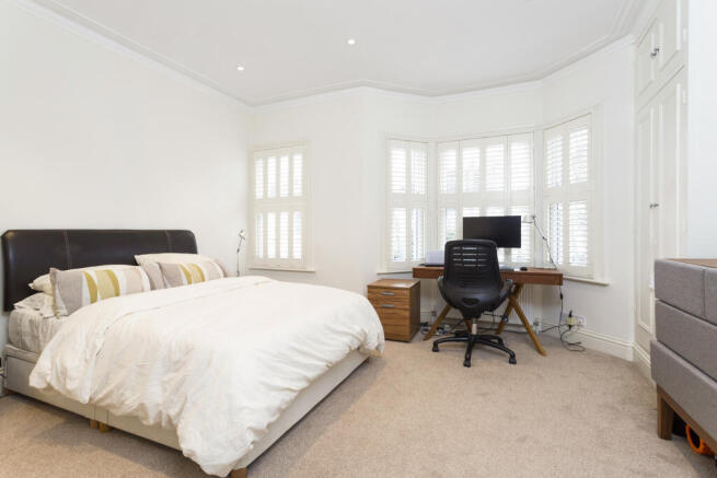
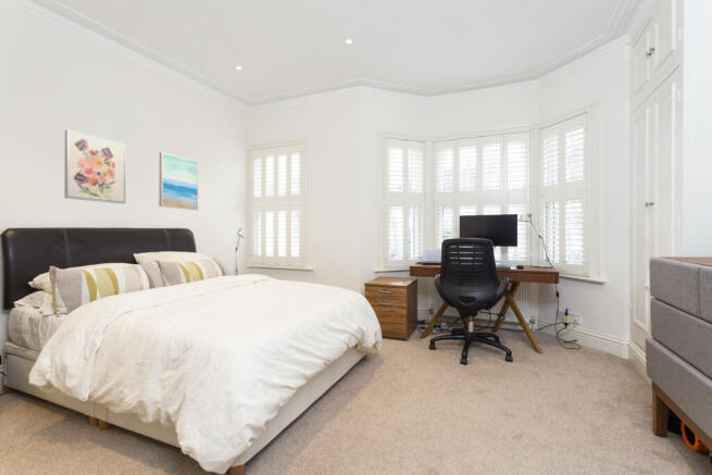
+ wall art [158,151,199,211]
+ wall art [63,128,127,204]
